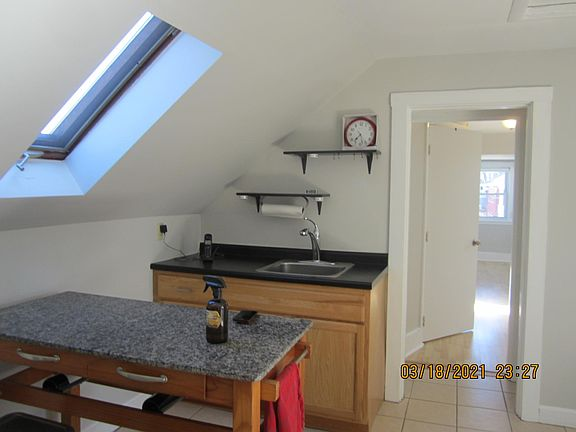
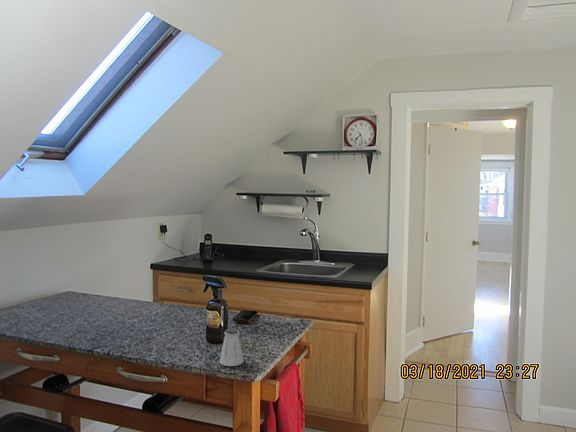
+ saltshaker [219,327,244,367]
